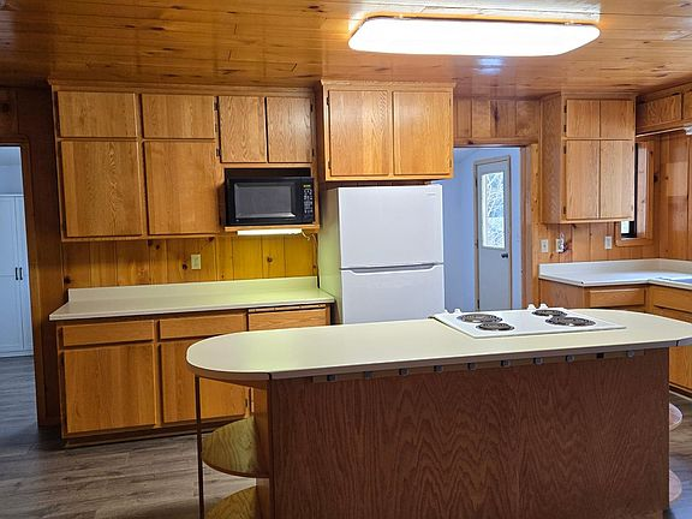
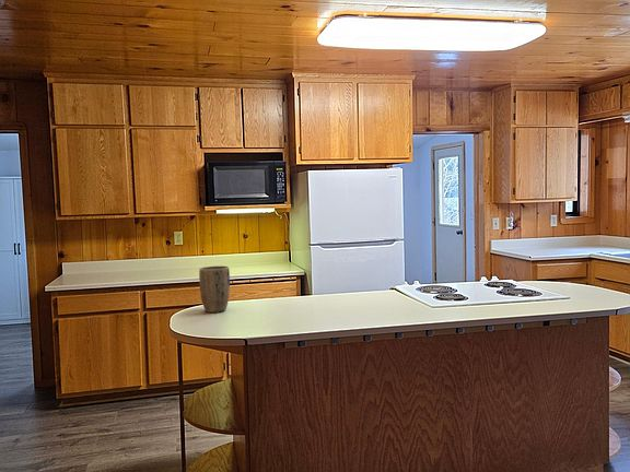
+ plant pot [198,264,231,314]
